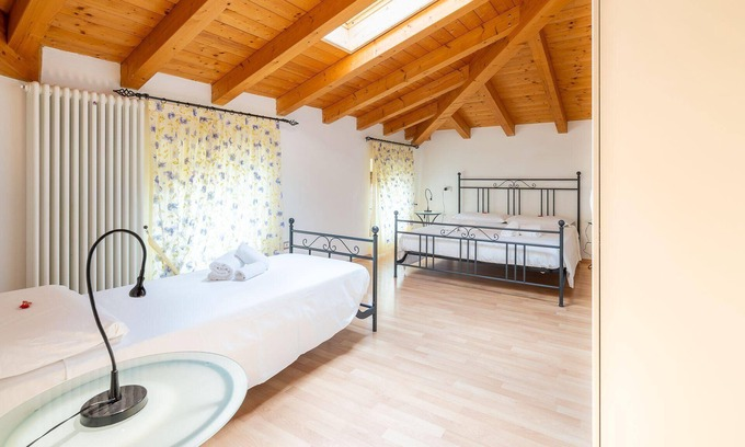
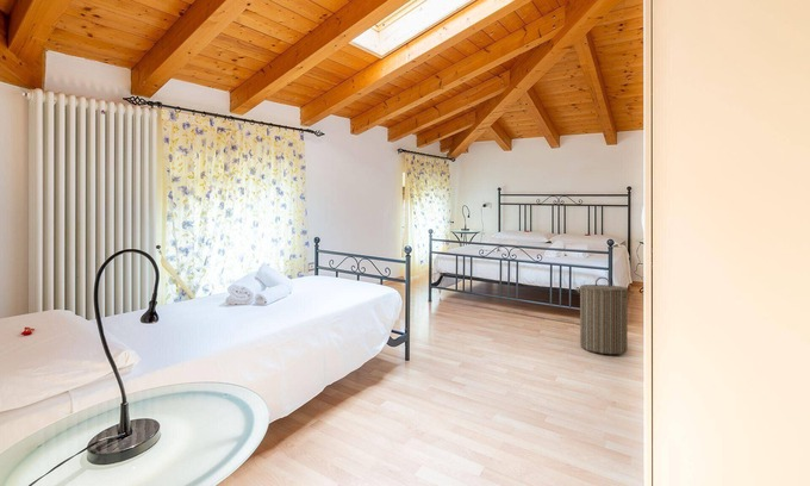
+ laundry hamper [575,276,635,355]
